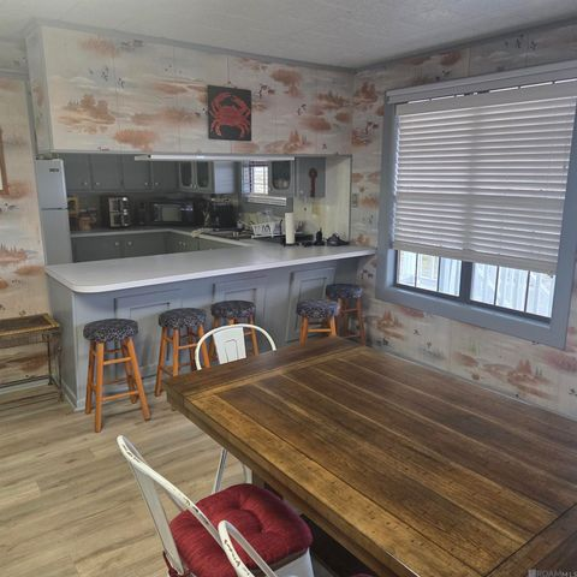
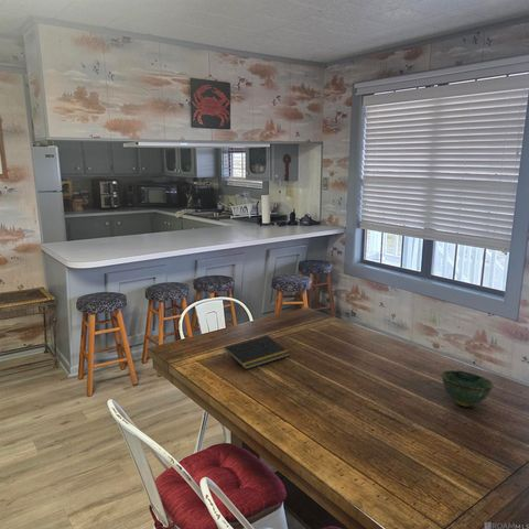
+ notepad [223,334,291,370]
+ bowl [441,369,495,408]
